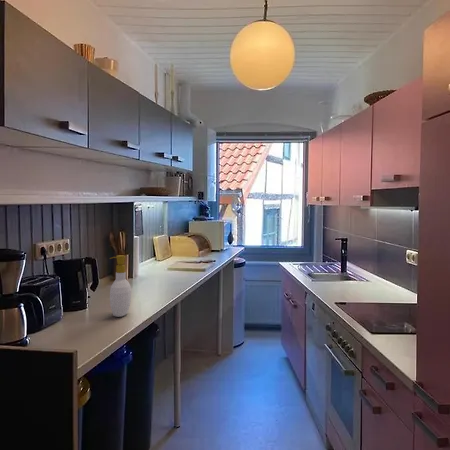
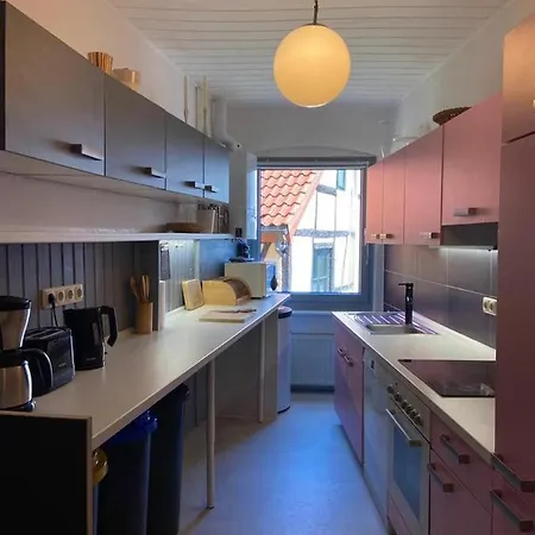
- soap bottle [109,254,132,318]
